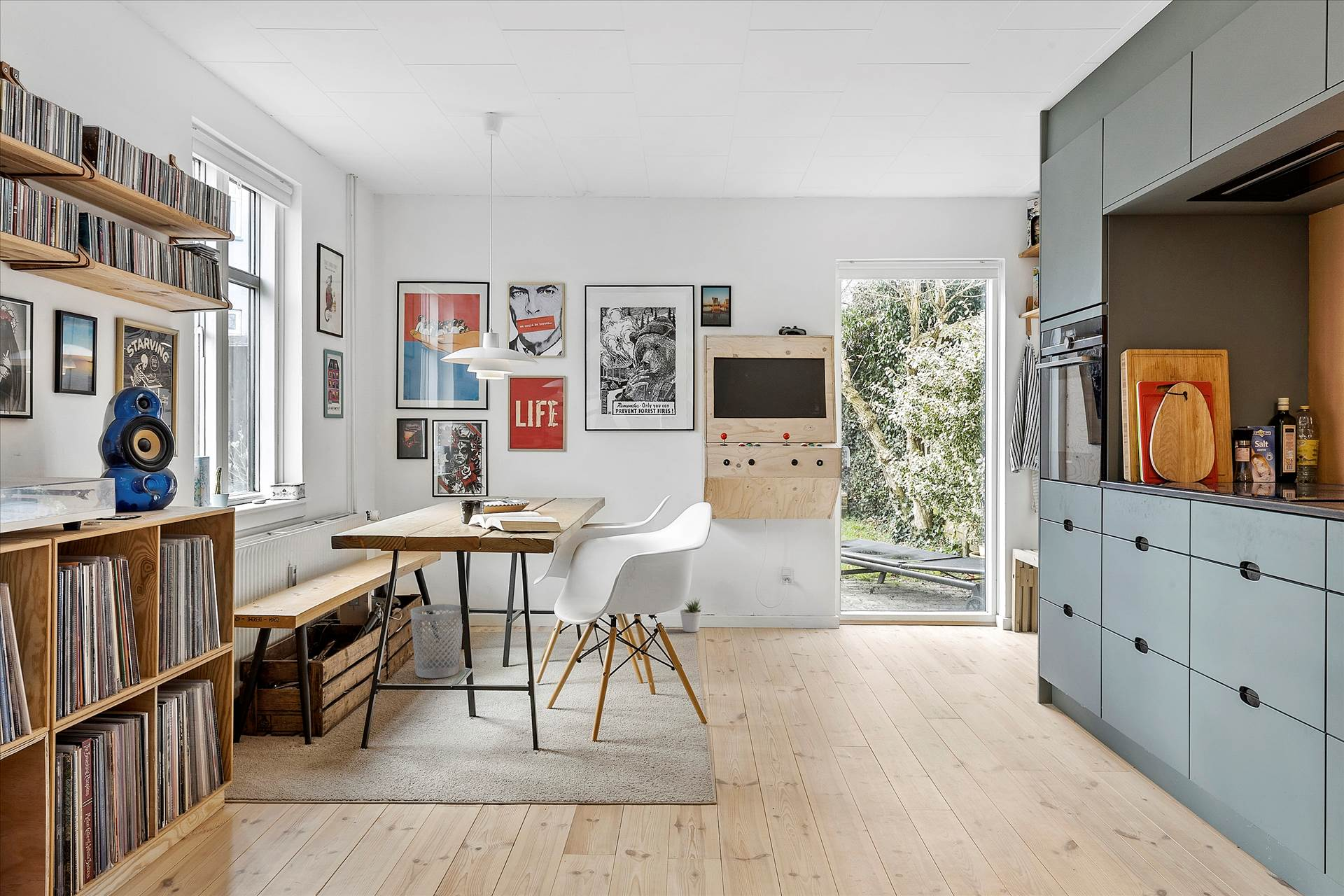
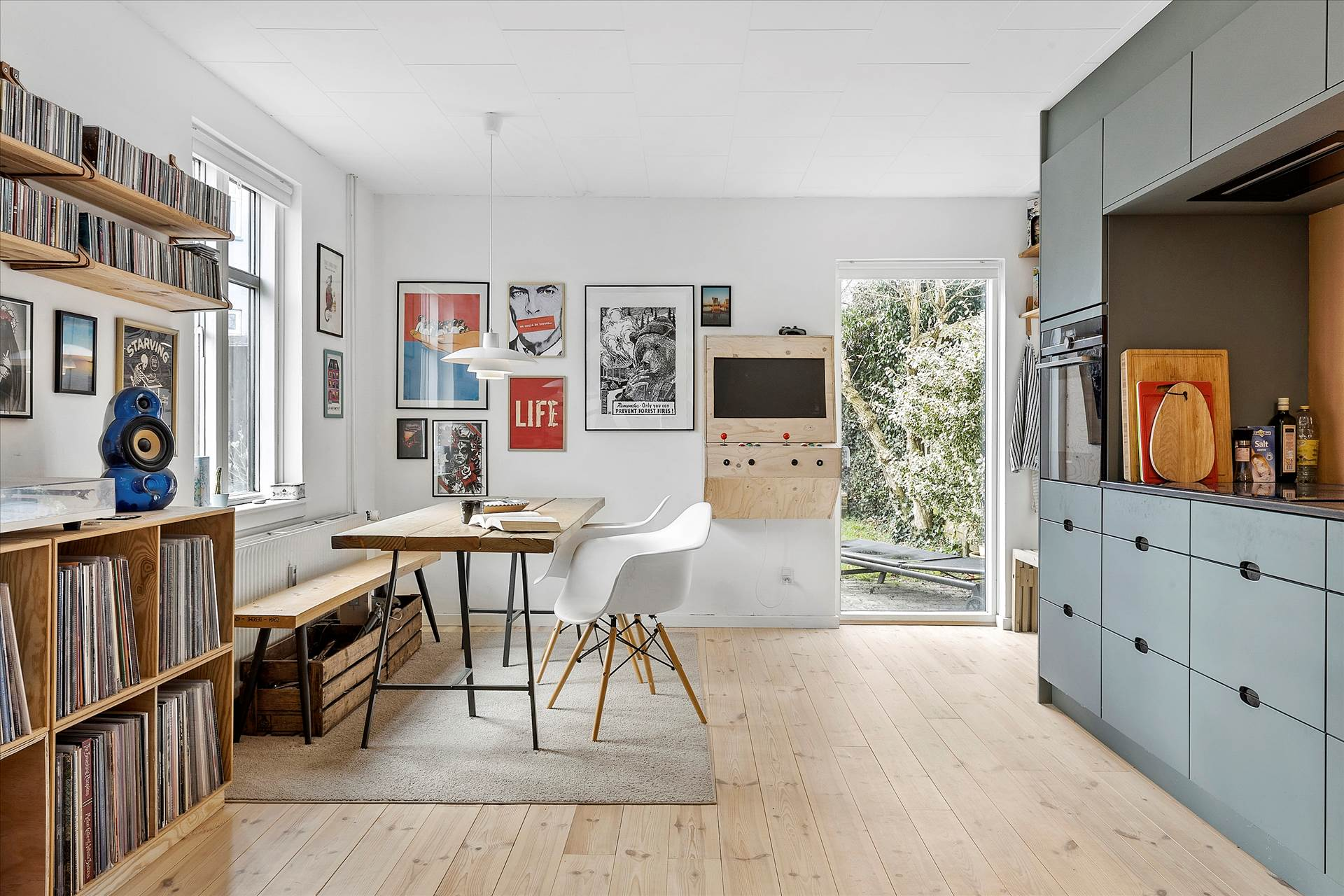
- wastebasket [409,603,463,679]
- potted plant [680,597,703,633]
